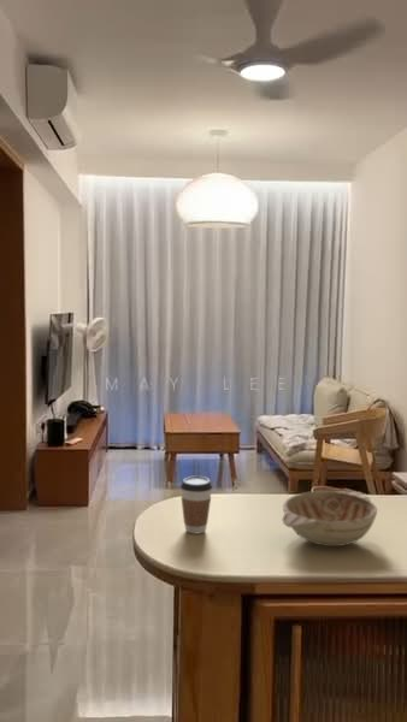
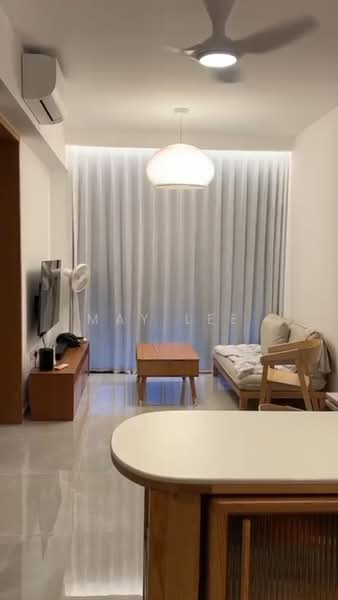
- decorative bowl [282,490,378,548]
- coffee cup [179,475,213,534]
